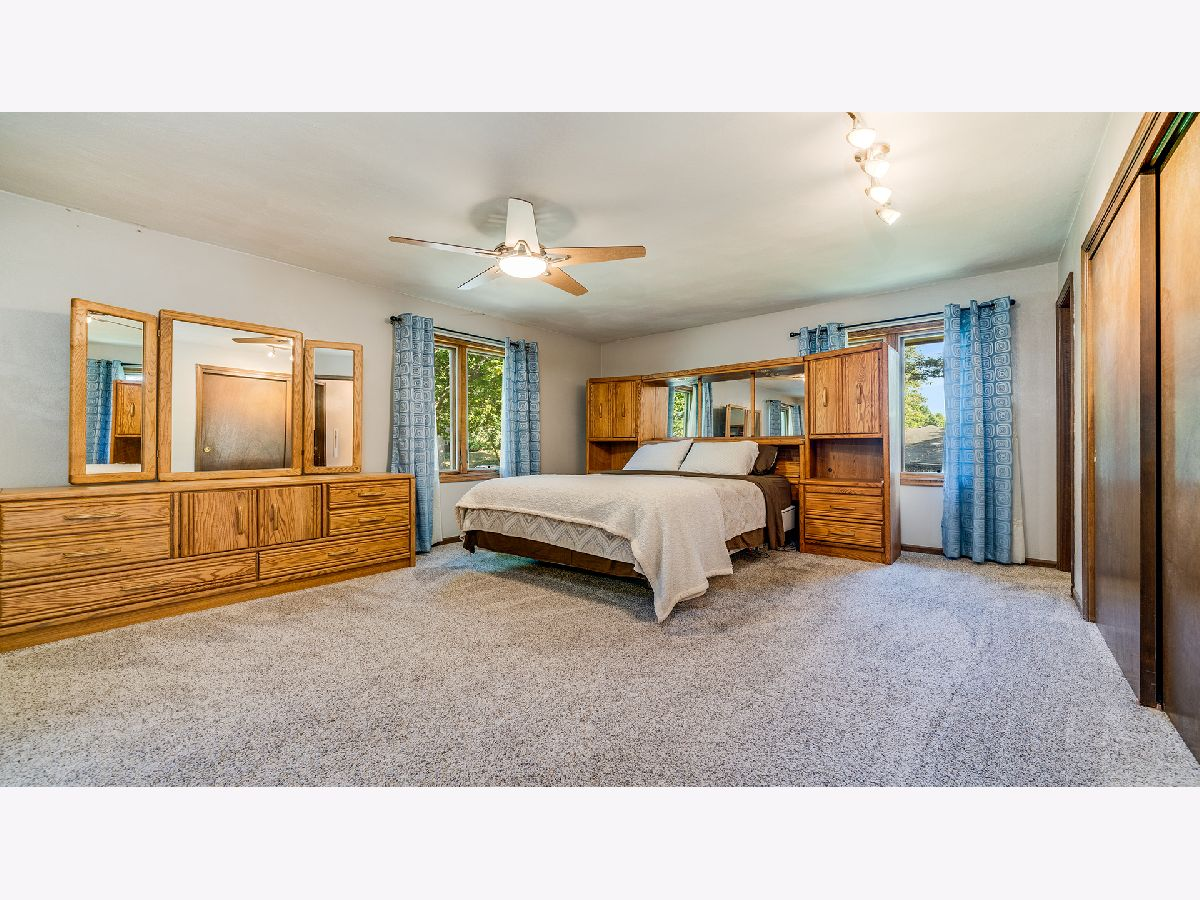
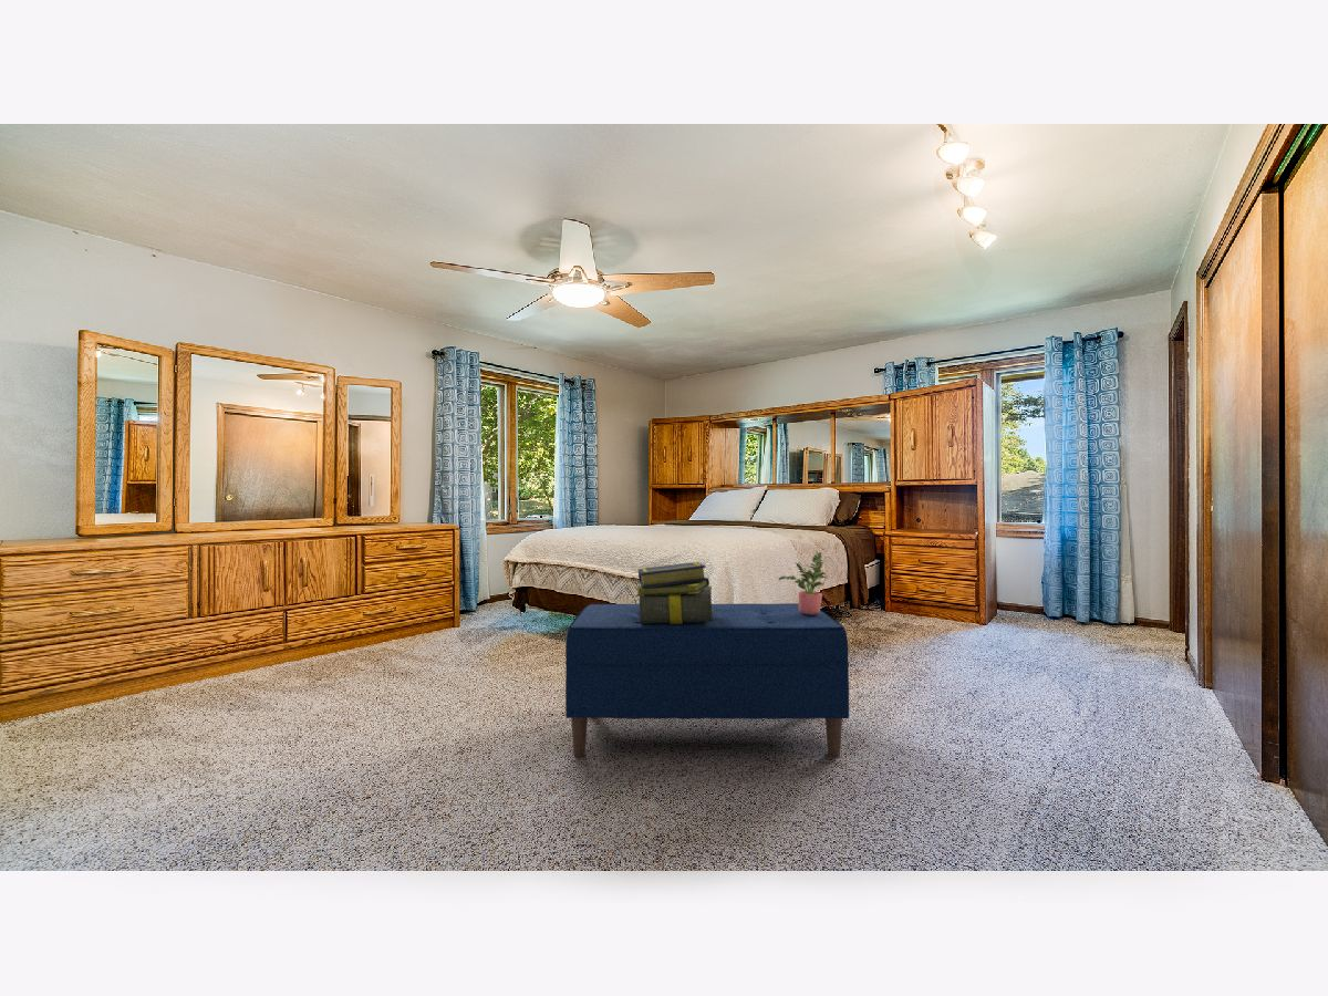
+ stack of books [634,561,713,625]
+ bench [564,602,850,759]
+ potted plant [778,551,827,615]
